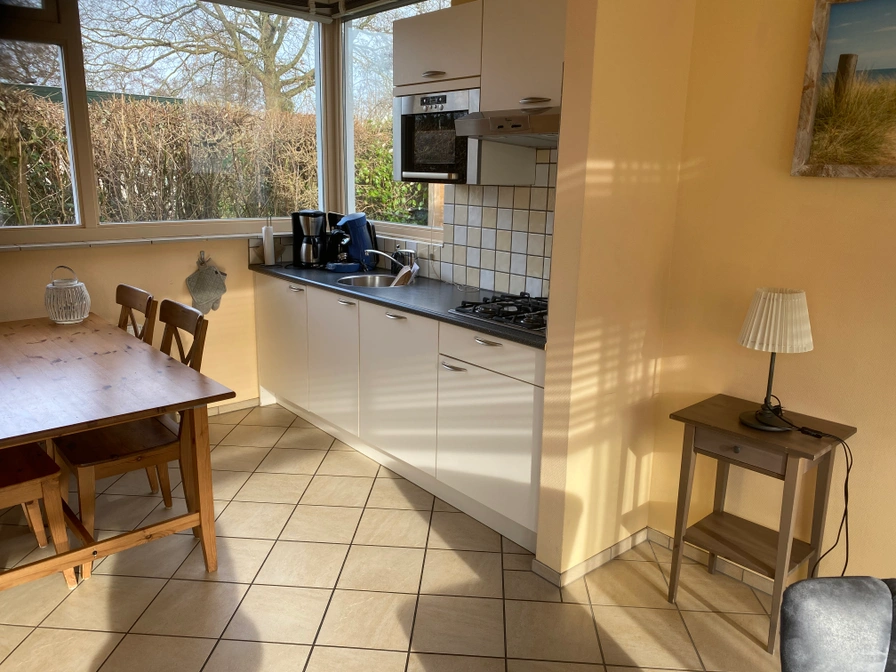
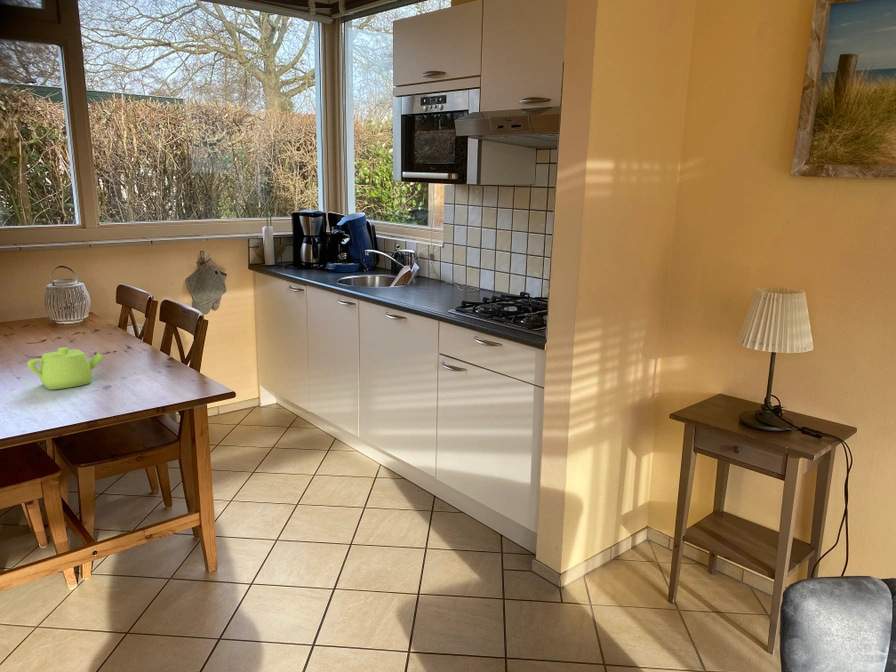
+ teapot [26,346,105,390]
